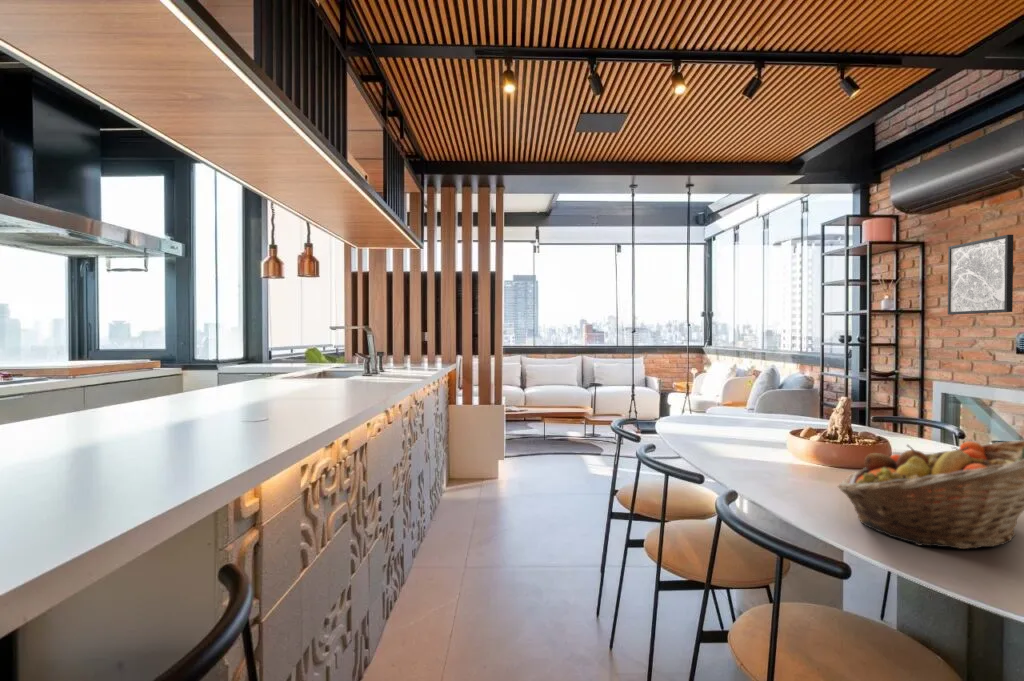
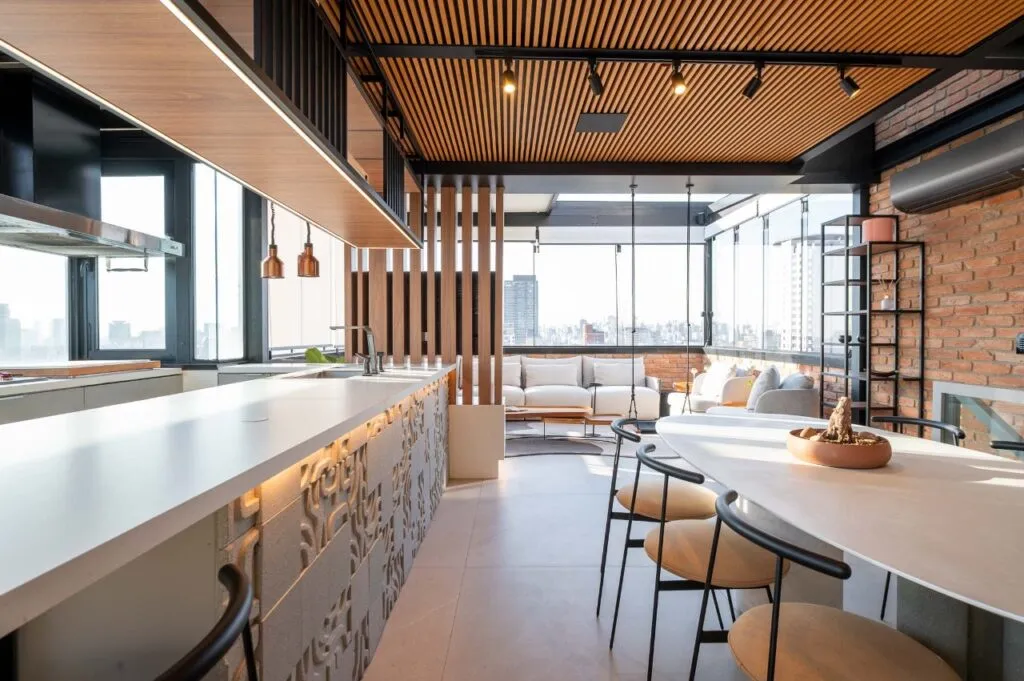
- fruit basket [837,439,1024,550]
- wall art [947,234,1014,316]
